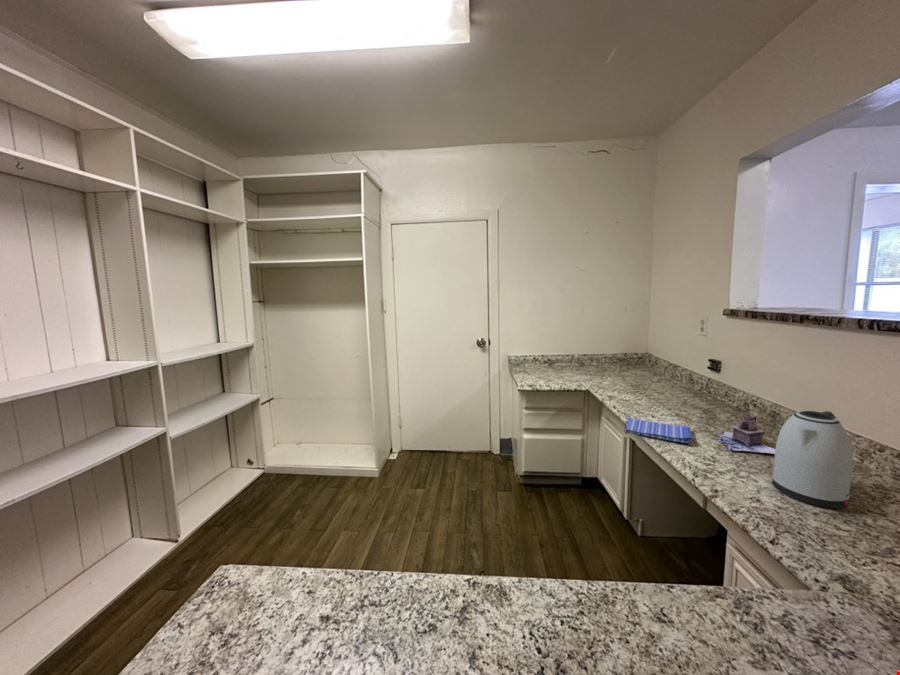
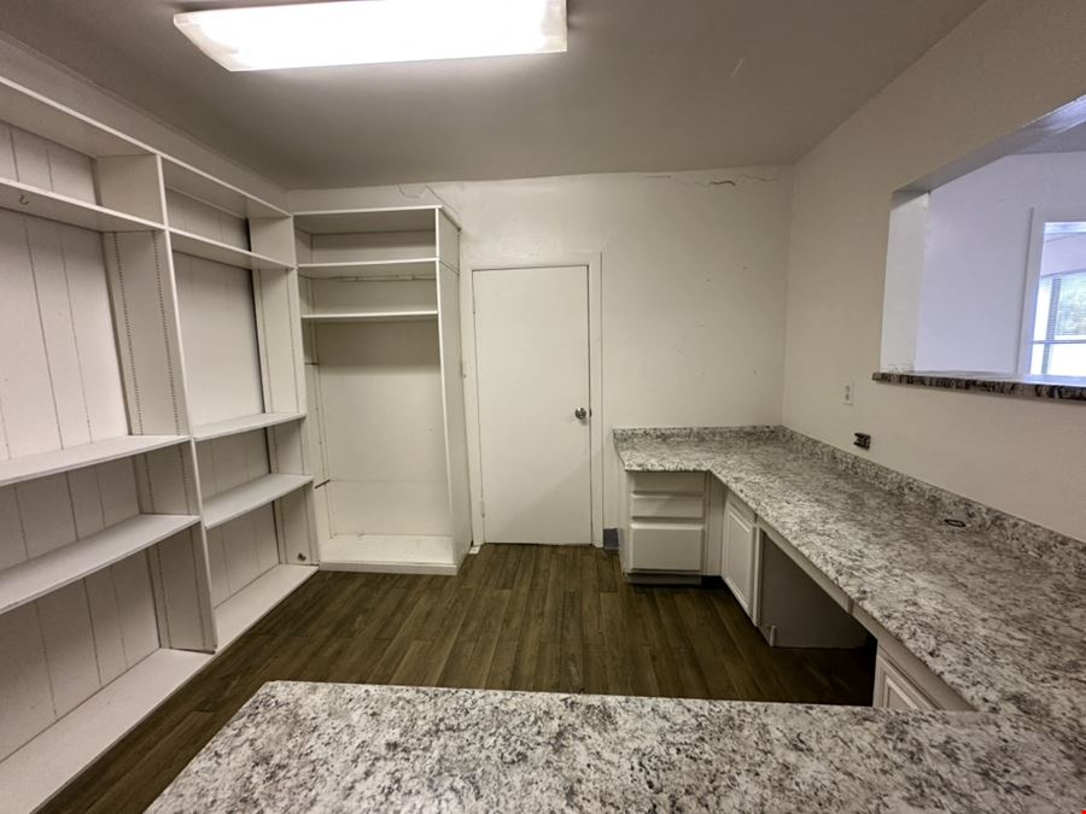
- dish towel [625,417,694,445]
- teapot [716,414,775,455]
- kettle [771,410,854,509]
